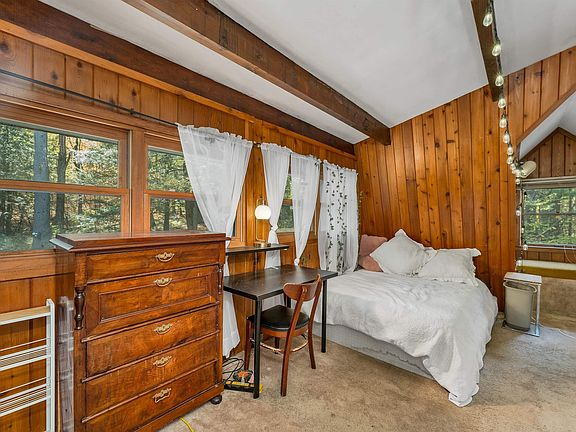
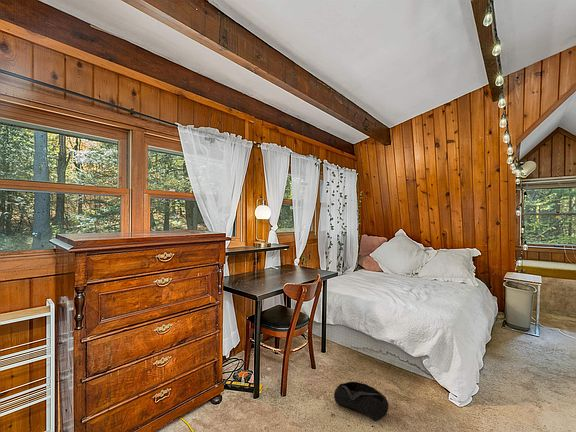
+ bag [333,381,389,422]
